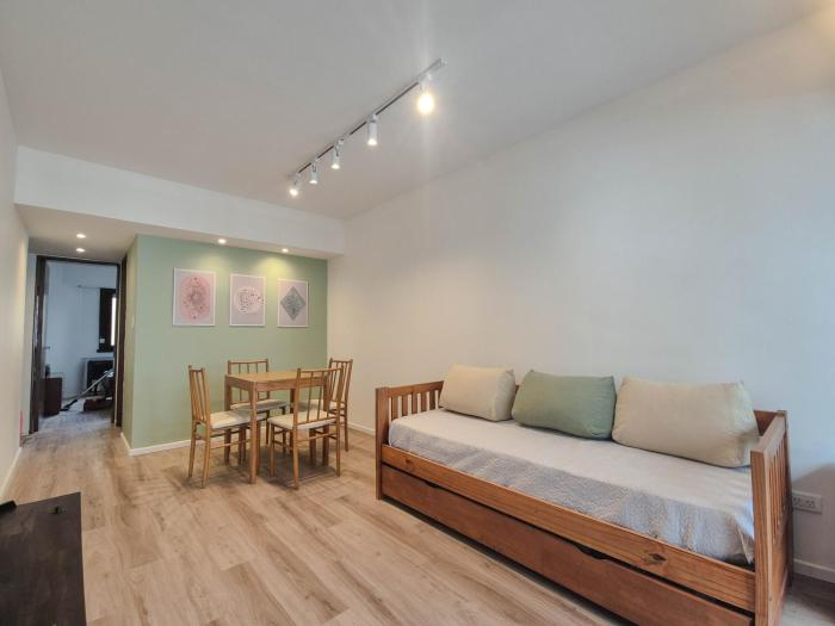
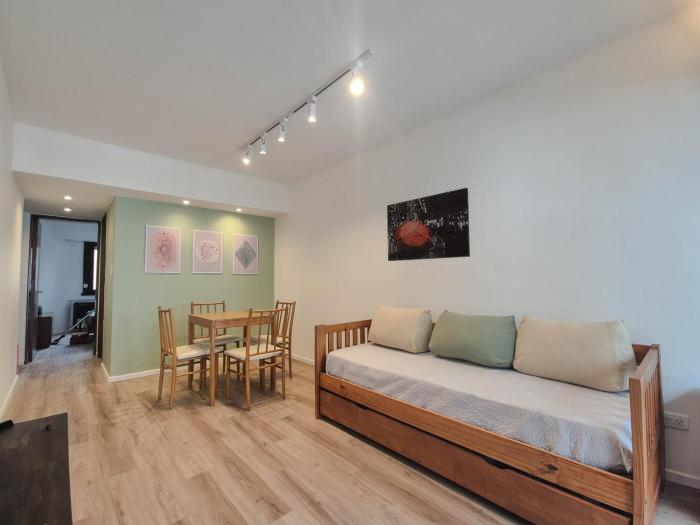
+ wall art [386,187,471,262]
